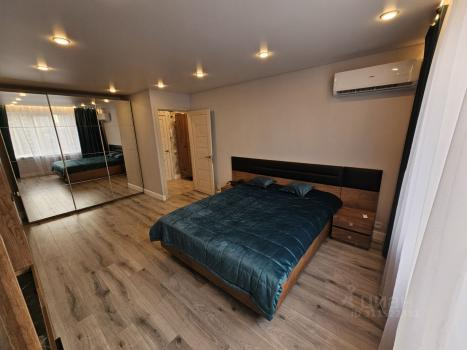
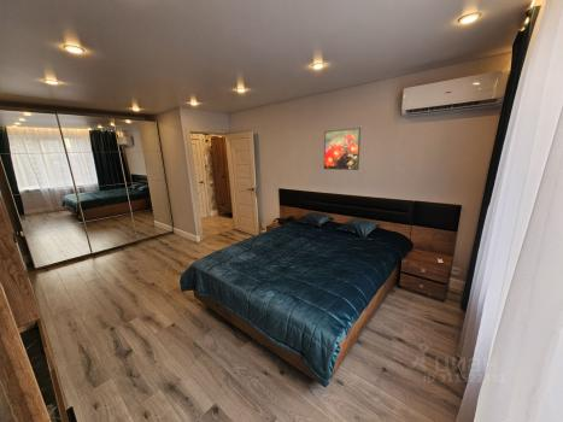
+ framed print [323,127,362,171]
